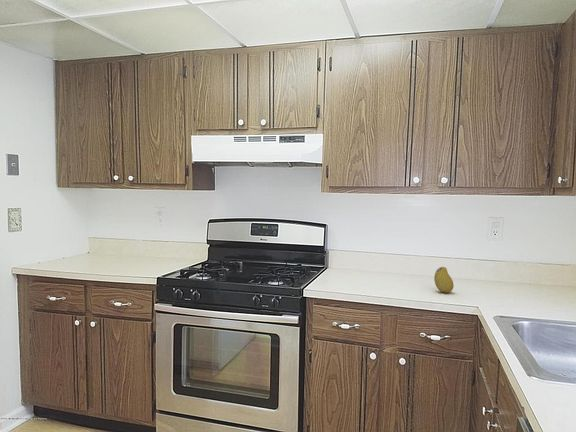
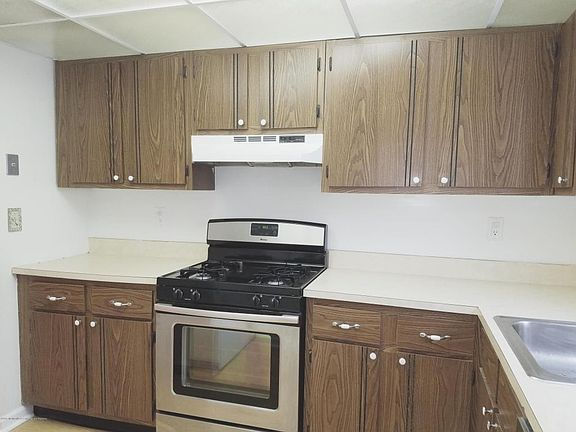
- fruit [433,266,455,294]
